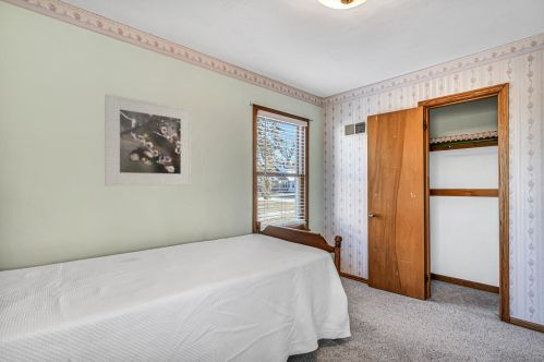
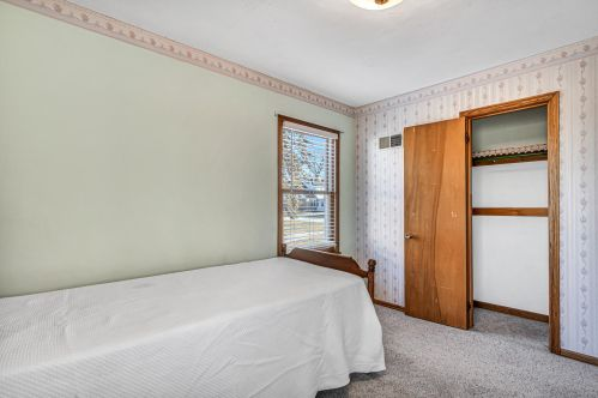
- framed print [104,93,192,186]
